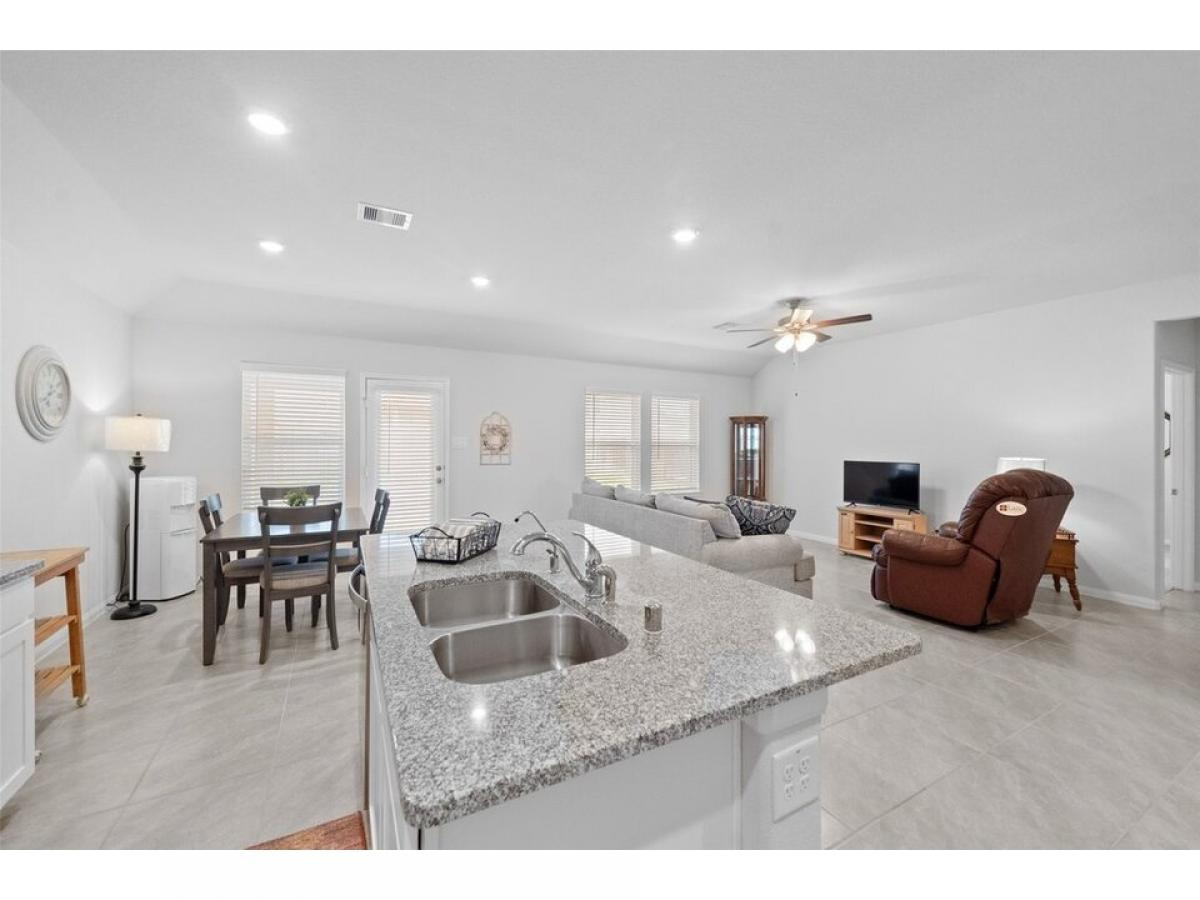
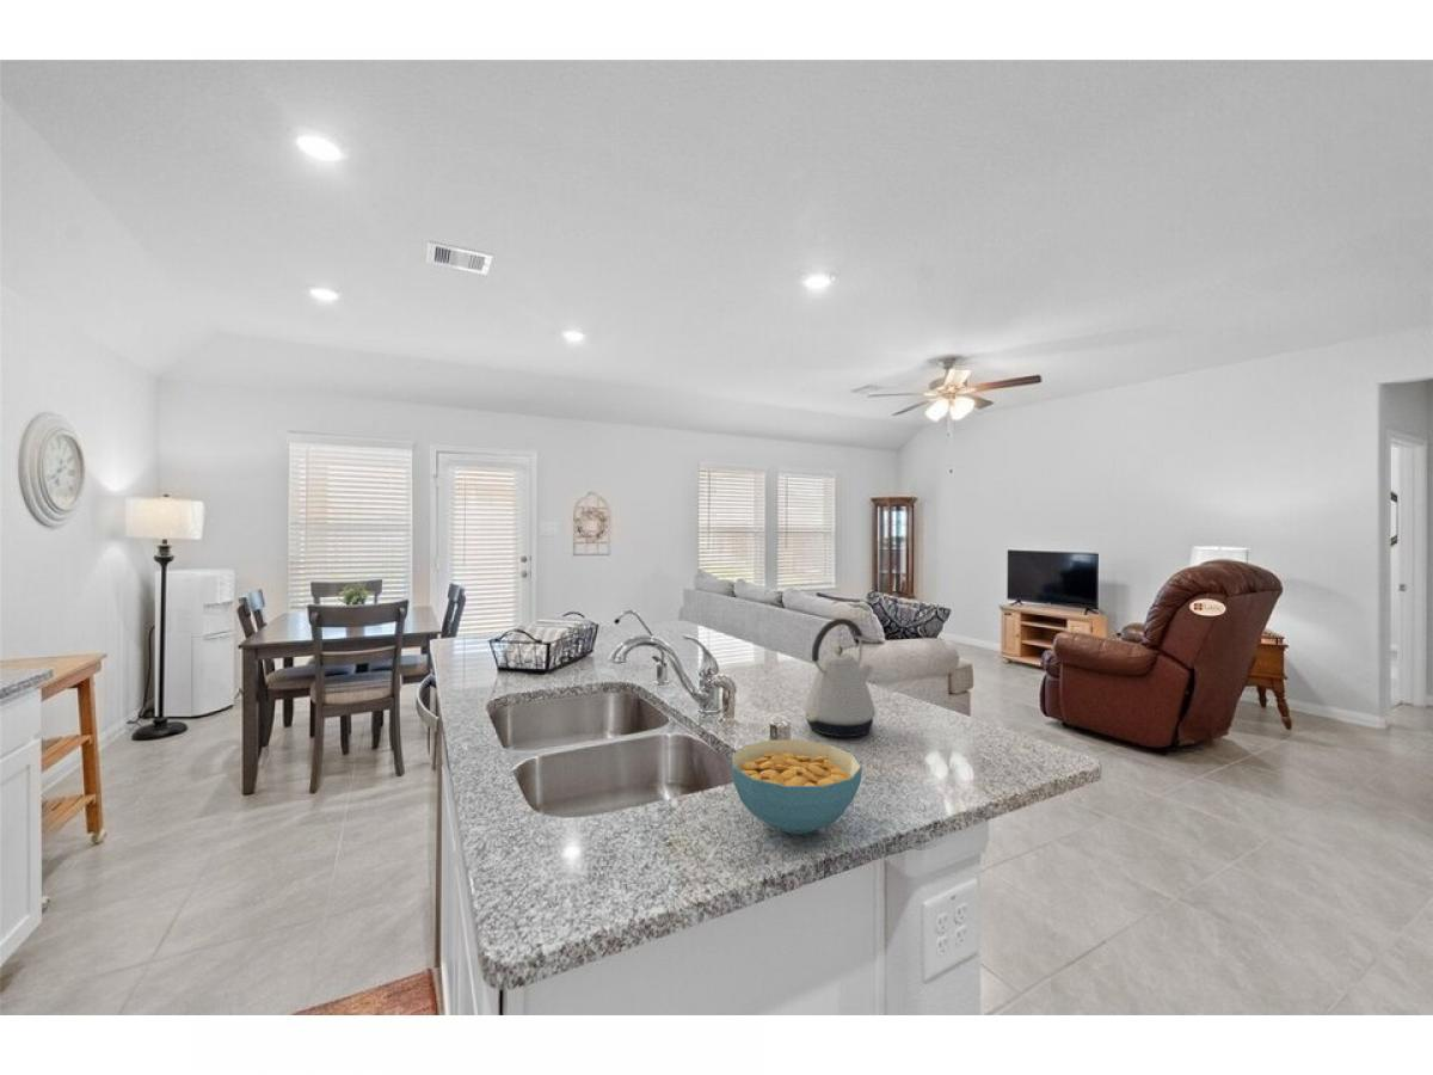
+ kettle [802,618,877,738]
+ cereal bowl [730,738,863,835]
